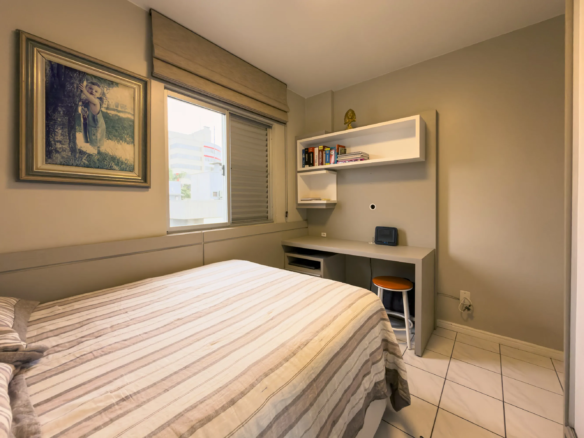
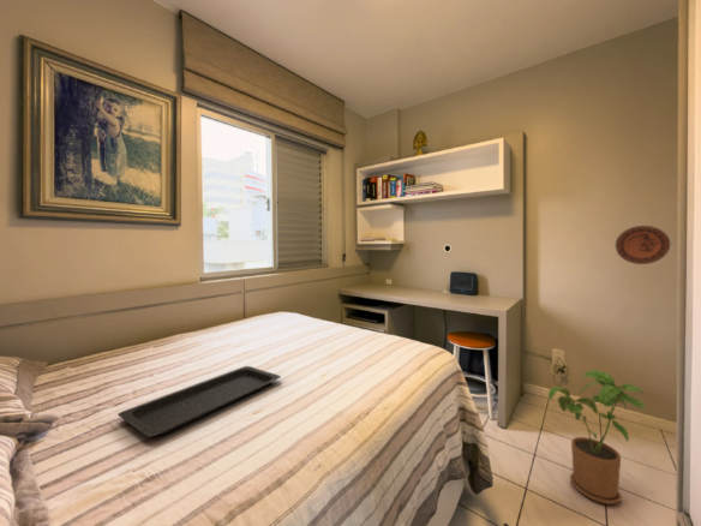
+ house plant [547,369,647,506]
+ serving tray [116,365,282,438]
+ decorative plate [615,225,671,265]
